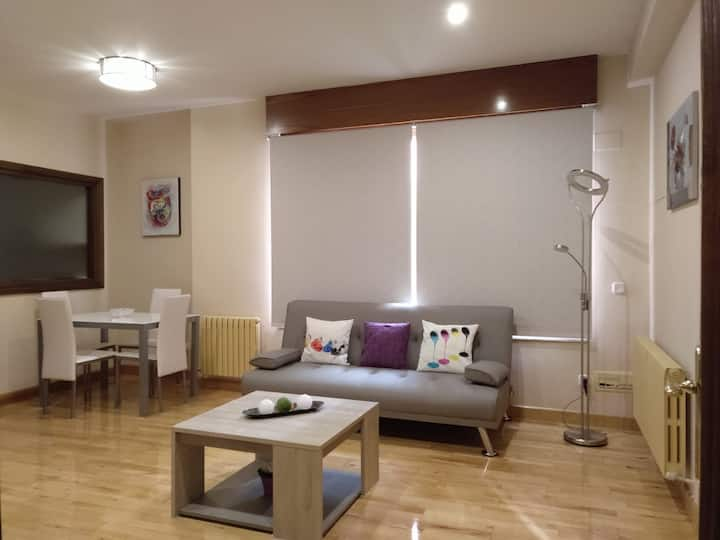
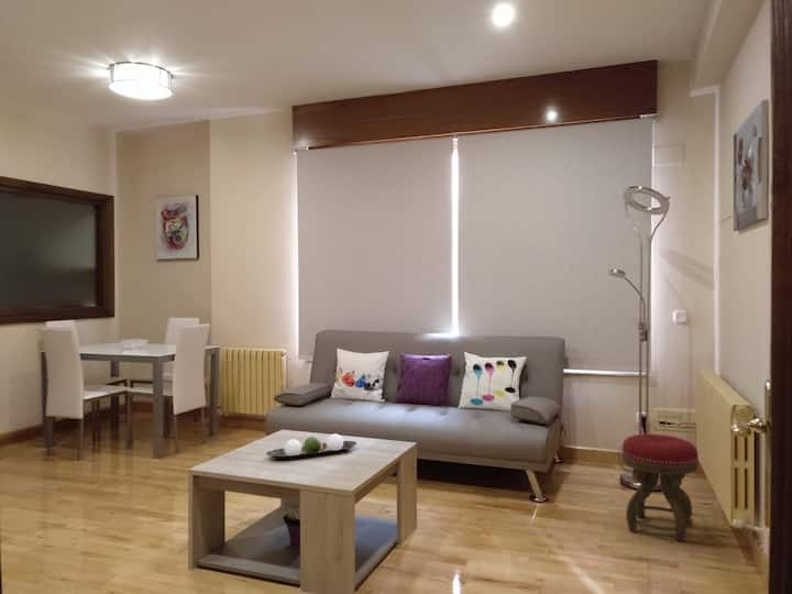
+ stool [620,433,700,542]
